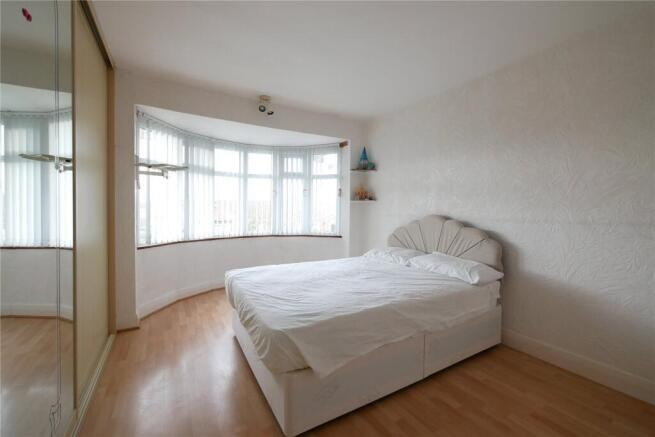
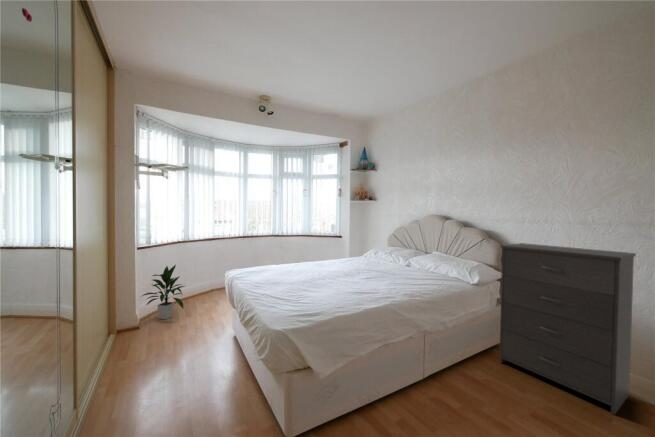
+ indoor plant [139,264,185,320]
+ dresser [498,242,637,416]
